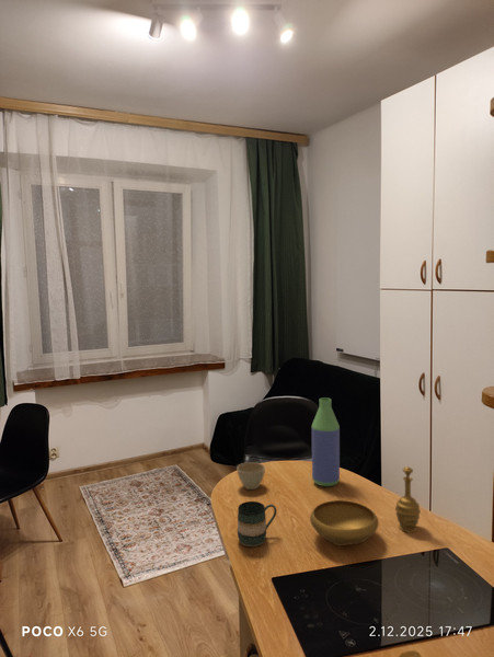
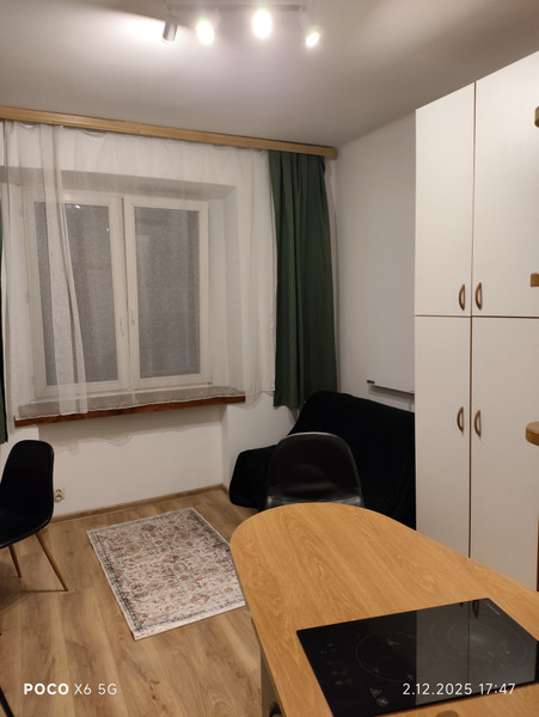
- bottle [311,397,341,487]
- decorative bowl [309,465,422,548]
- flower pot [235,461,266,491]
- mug [235,500,277,548]
